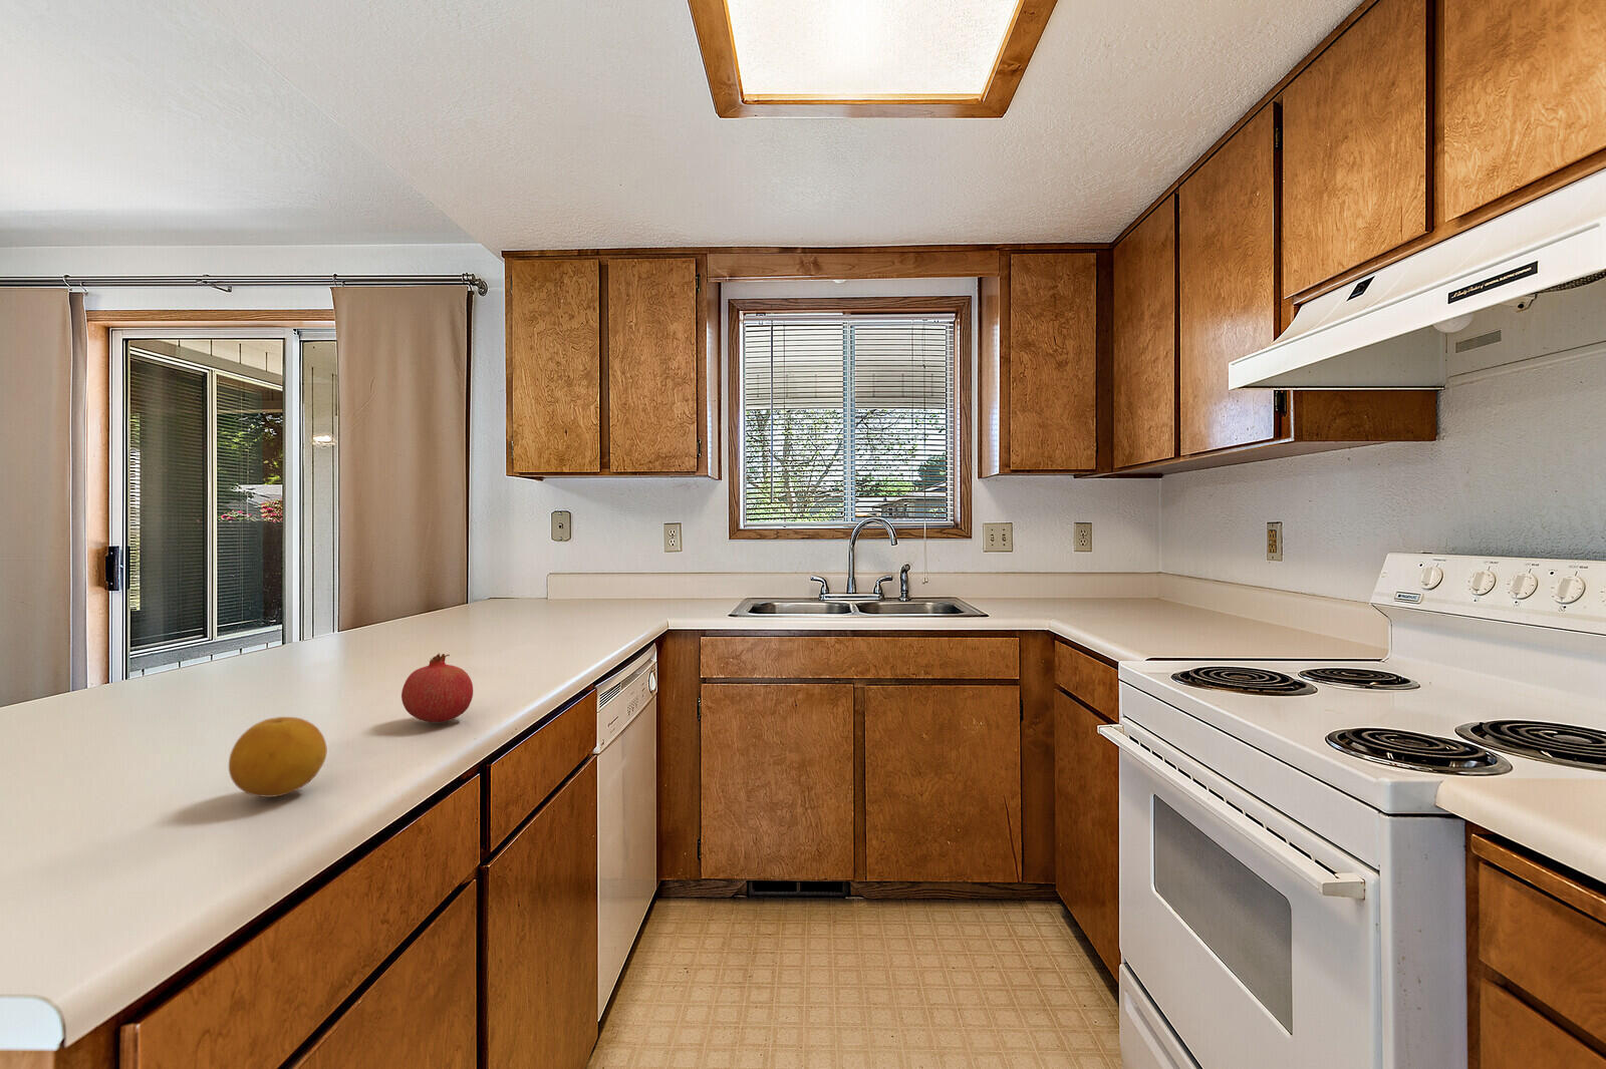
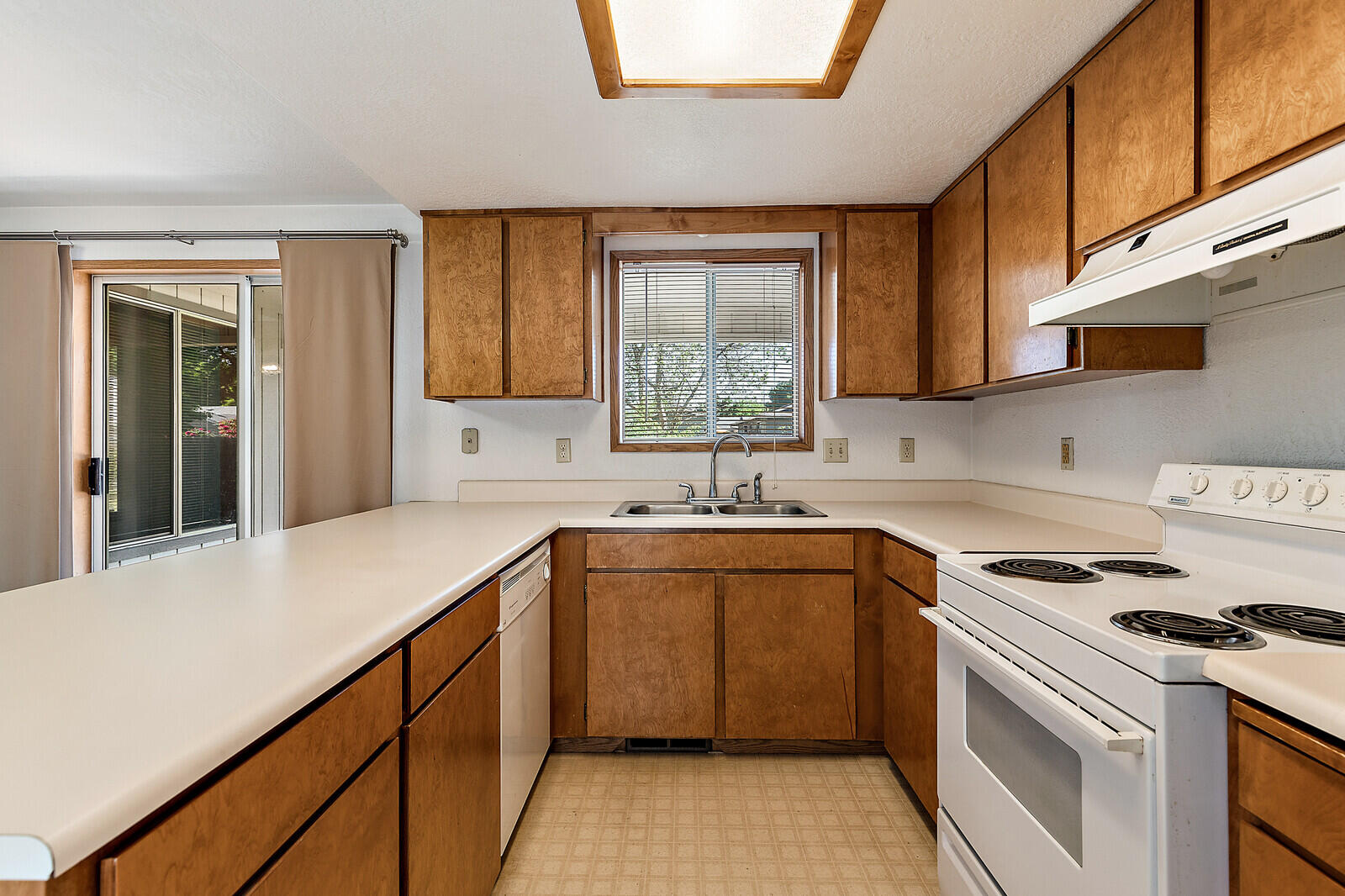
- fruit [228,716,328,798]
- fruit [400,651,474,724]
